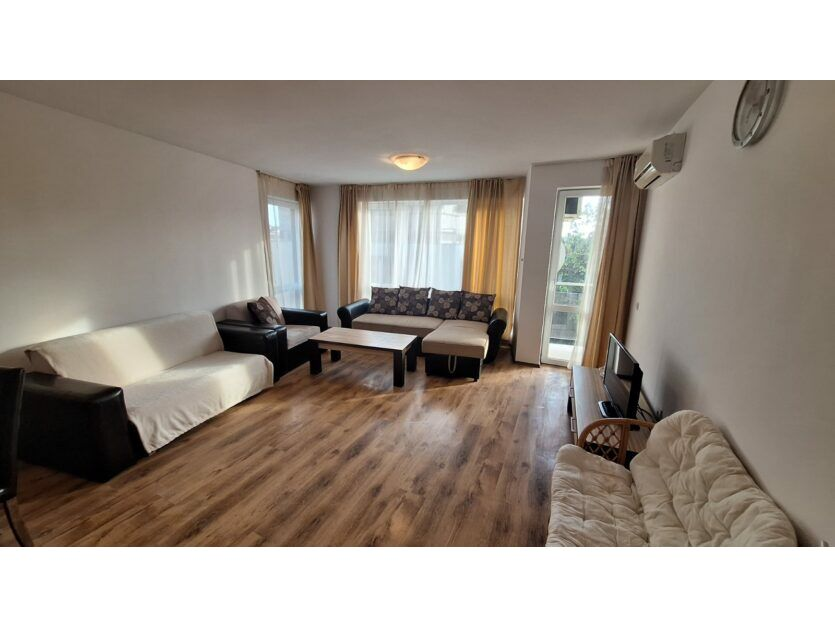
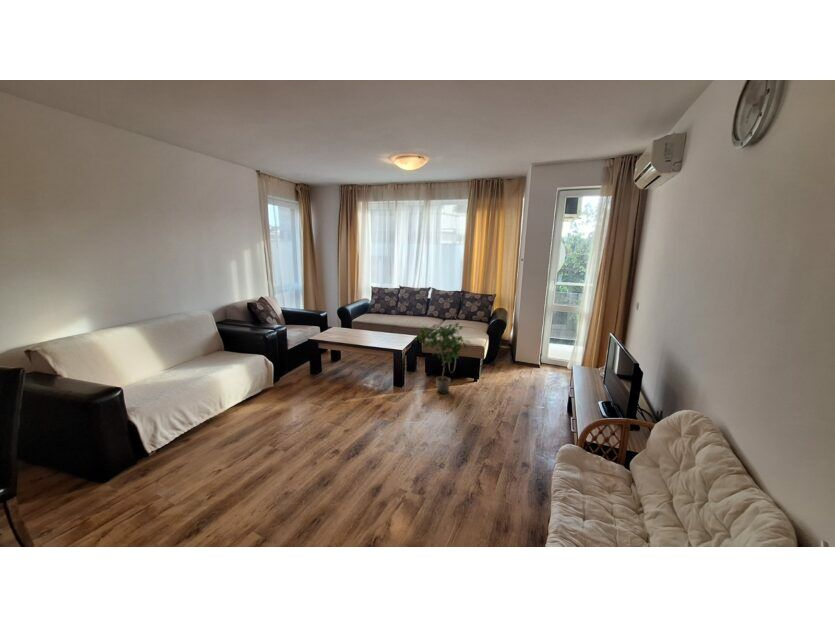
+ potted plant [413,322,471,395]
